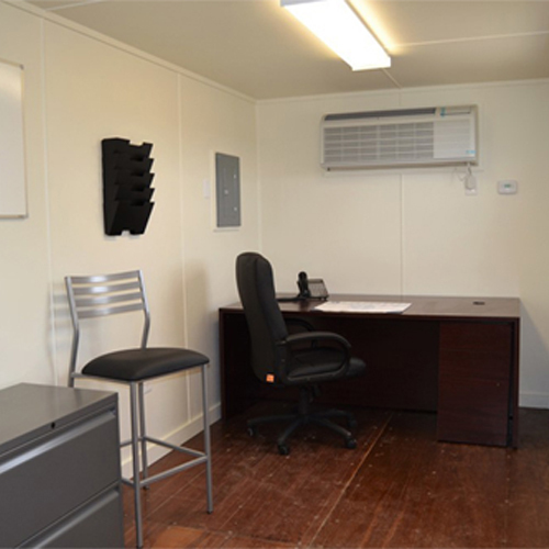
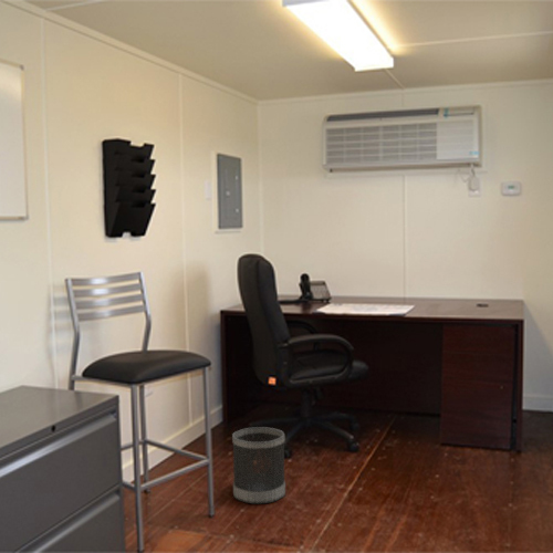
+ wastebasket [231,426,286,504]
